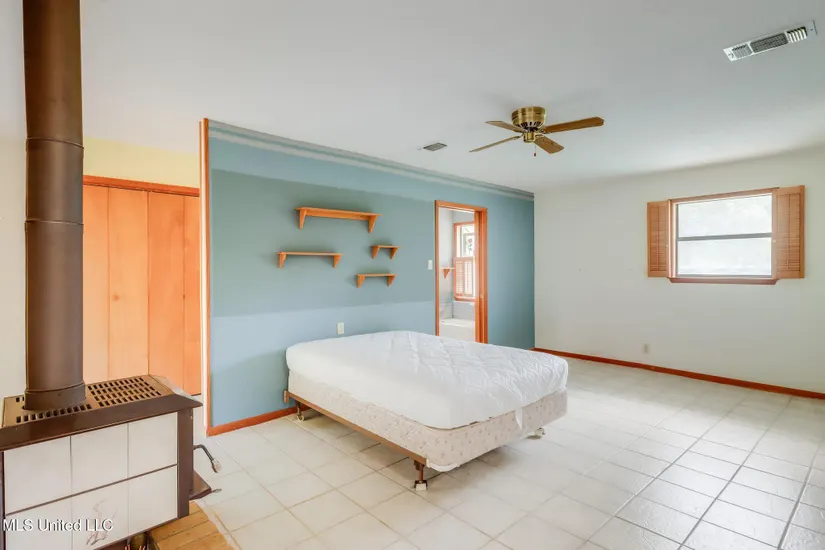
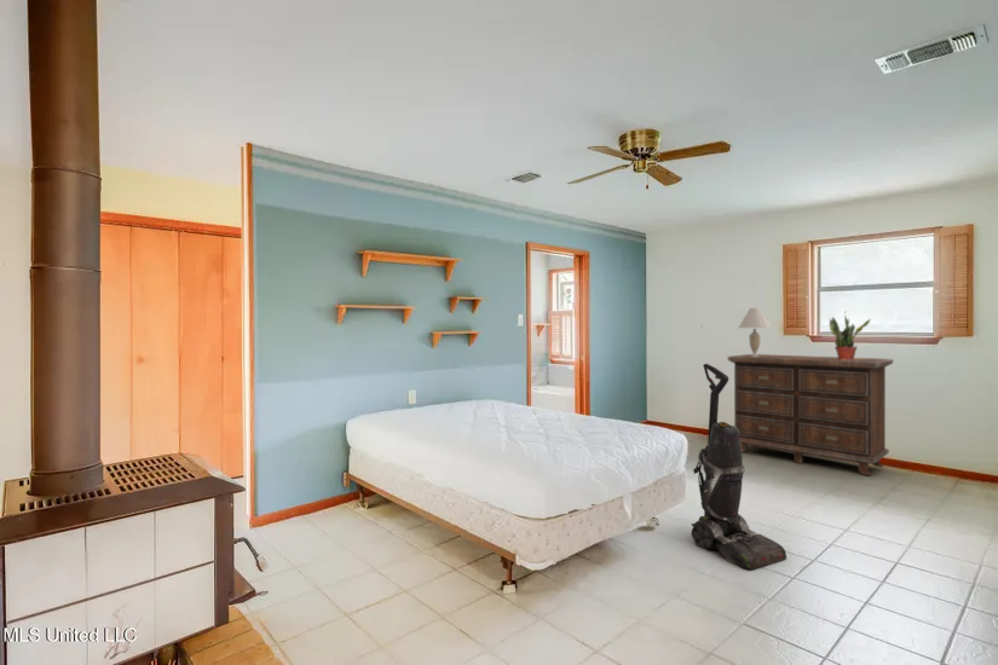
+ table lamp [738,307,773,357]
+ dresser [727,353,894,478]
+ potted plant [829,312,871,360]
+ vacuum cleaner [691,363,788,571]
